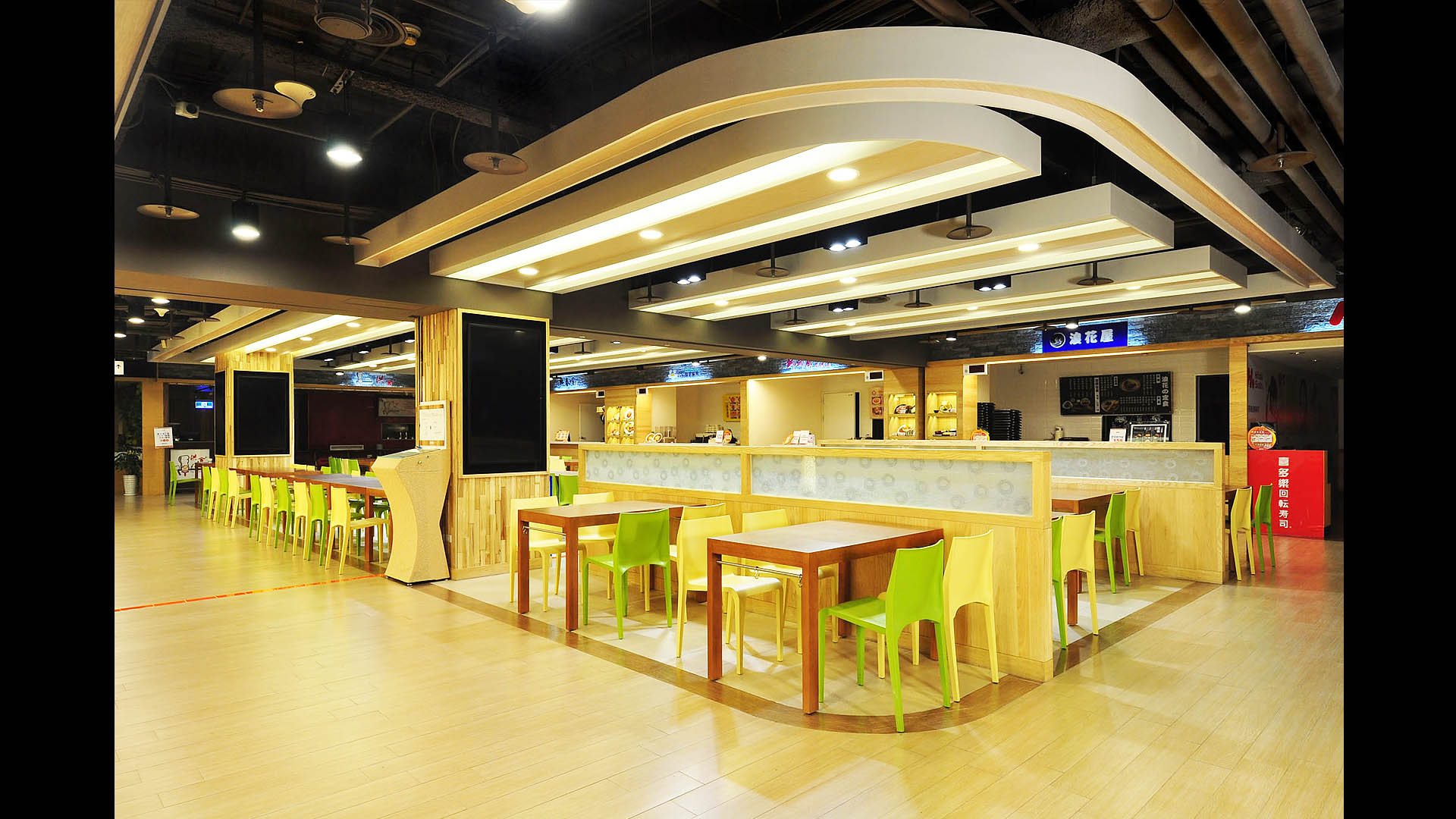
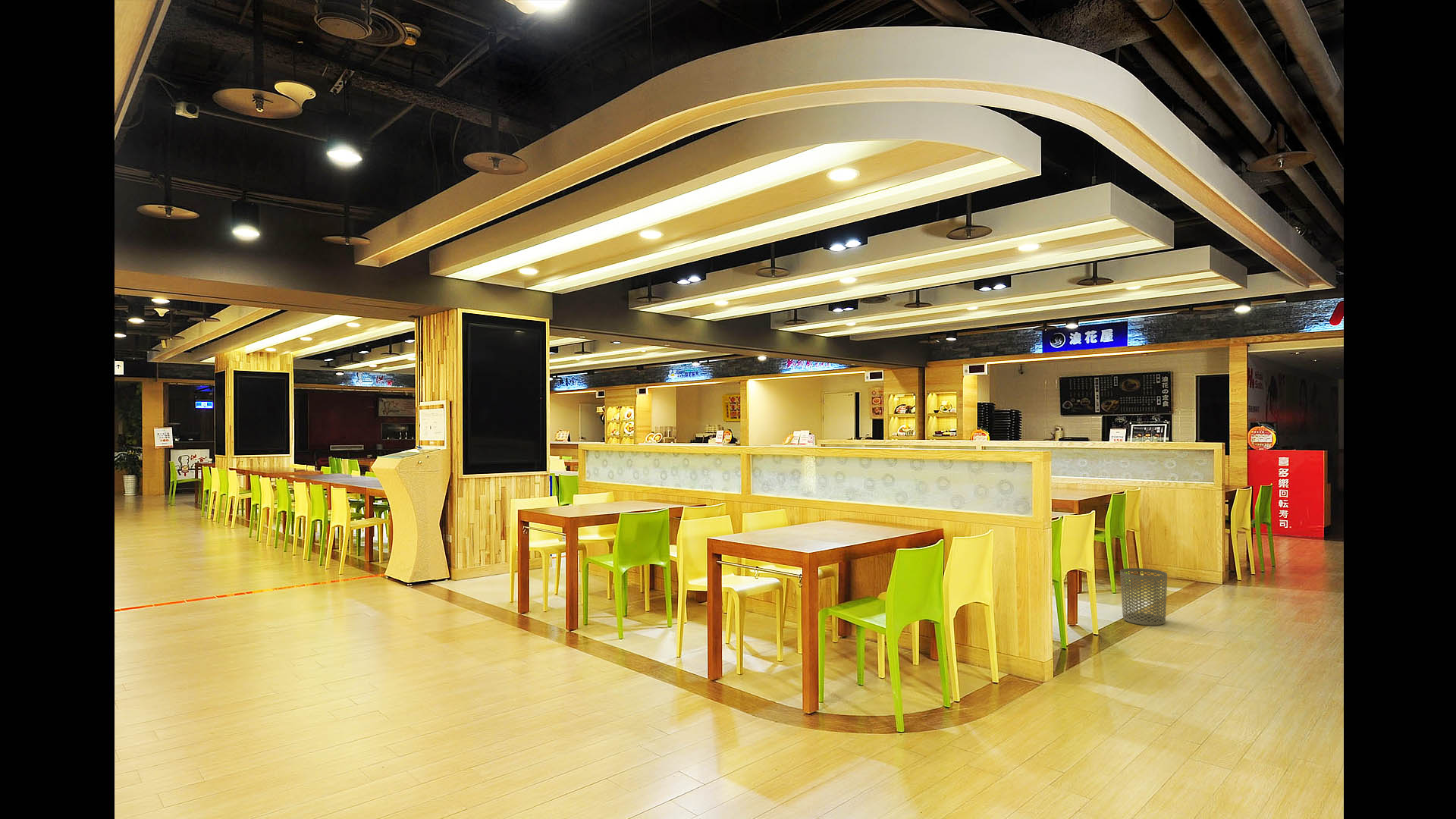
+ waste bin [1119,567,1168,626]
